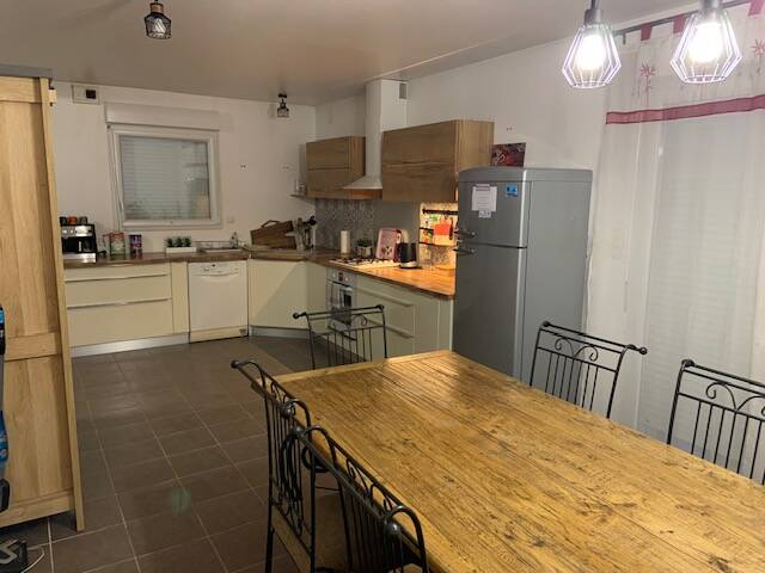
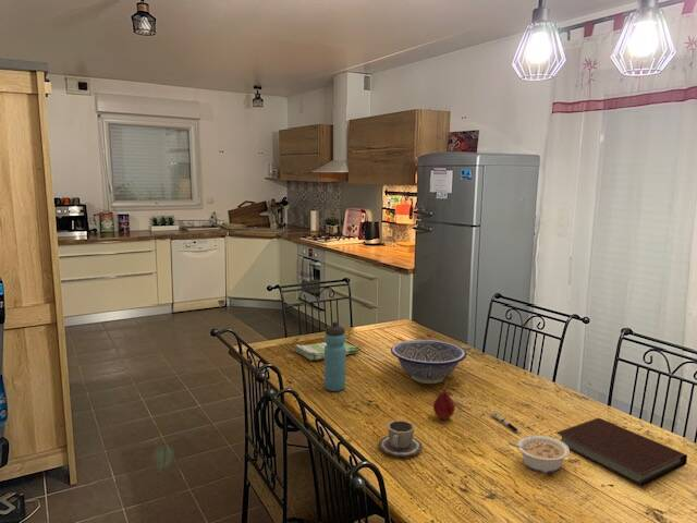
+ water bottle [323,320,346,392]
+ dish towel [293,341,359,362]
+ cup [378,419,423,458]
+ fruit [432,379,456,421]
+ decorative bowl [390,339,467,385]
+ notebook [555,417,688,487]
+ pen [489,411,523,435]
+ legume [506,435,571,474]
